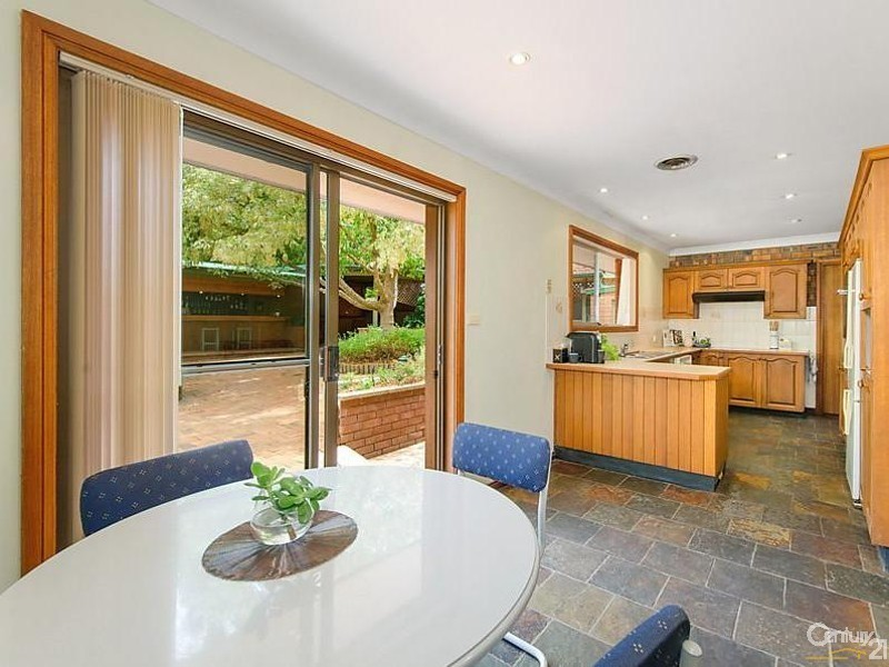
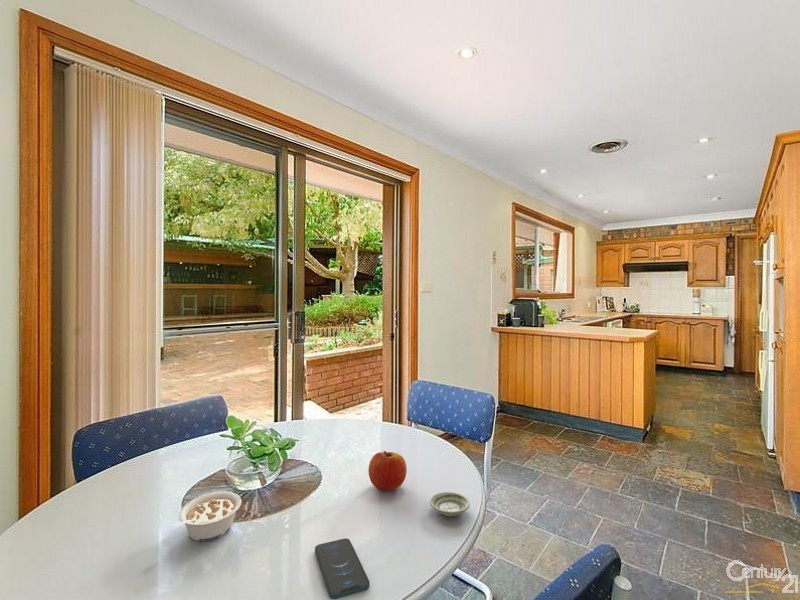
+ saucer [429,491,471,517]
+ fruit [367,450,408,491]
+ legume [171,491,242,542]
+ smartphone [314,537,371,600]
